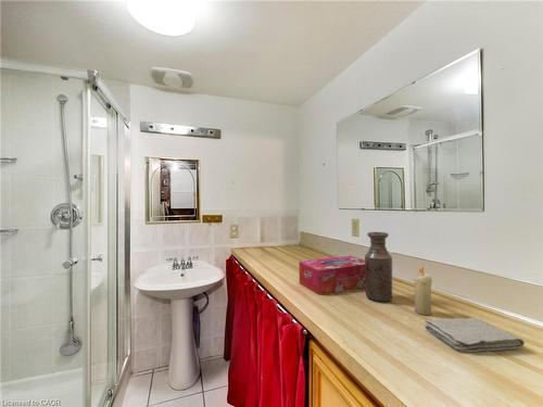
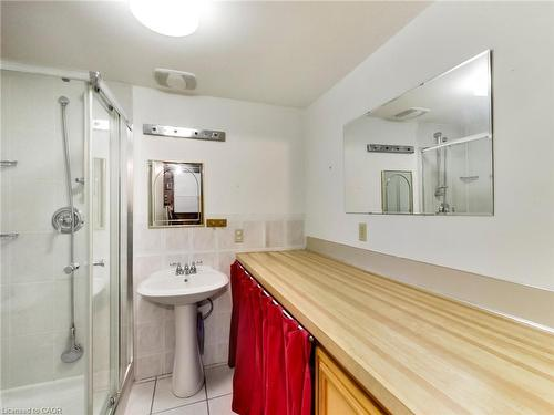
- bottle [364,231,393,303]
- tissue box [298,255,366,296]
- washcloth [424,317,526,353]
- candle [413,266,433,316]
